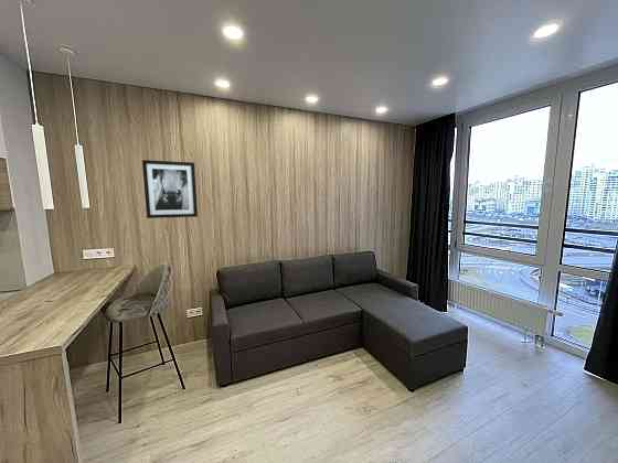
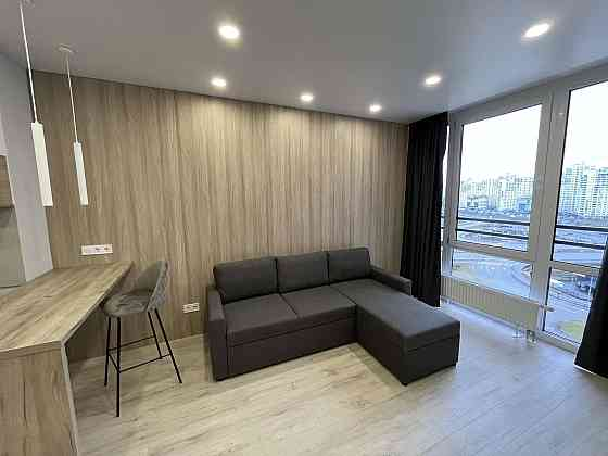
- wall art [141,159,199,219]
